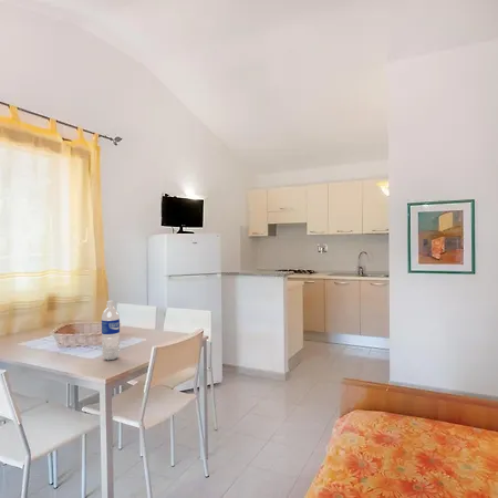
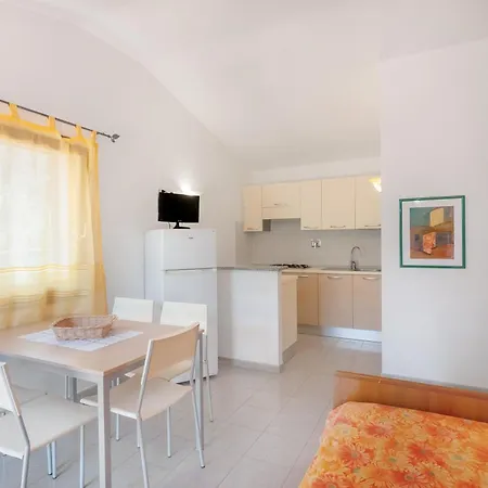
- water bottle [101,300,121,361]
